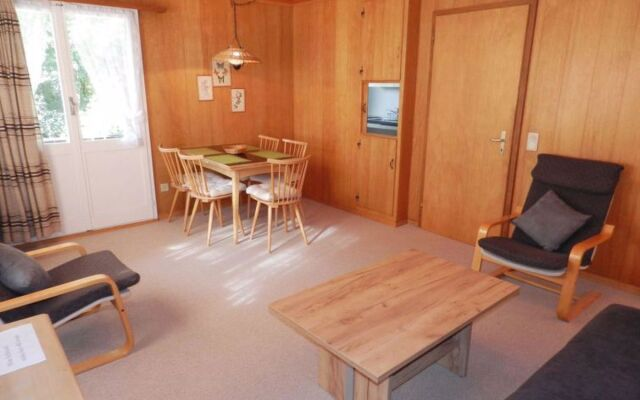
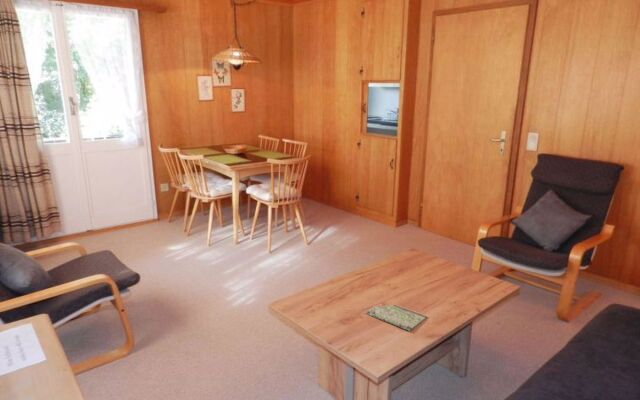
+ book [364,304,428,331]
